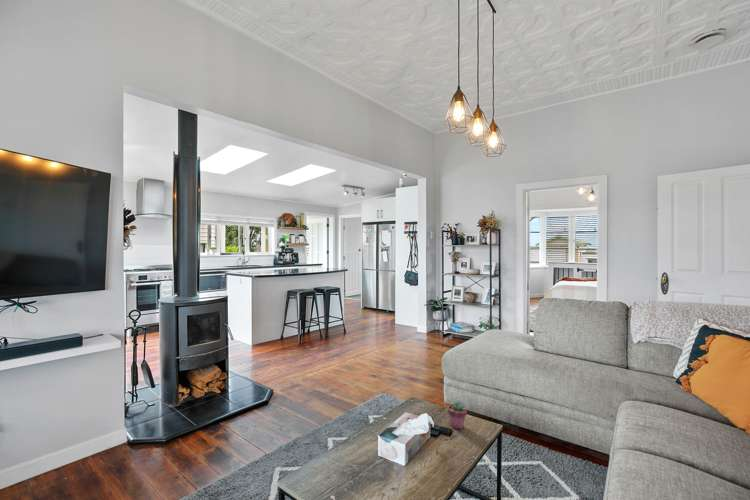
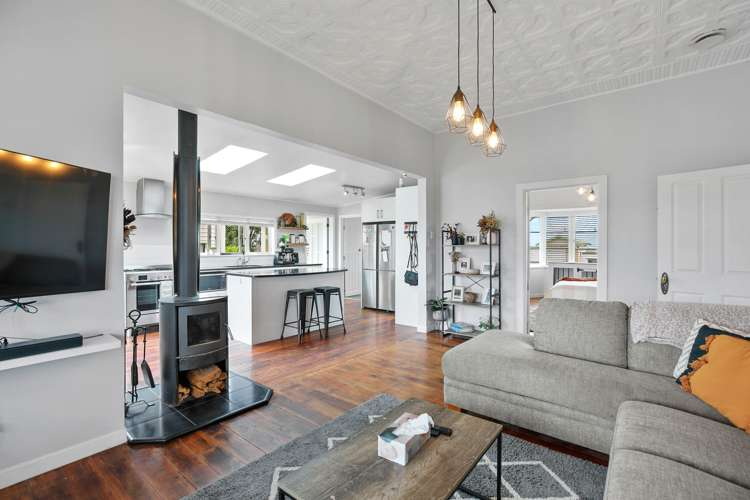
- potted succulent [447,400,468,430]
